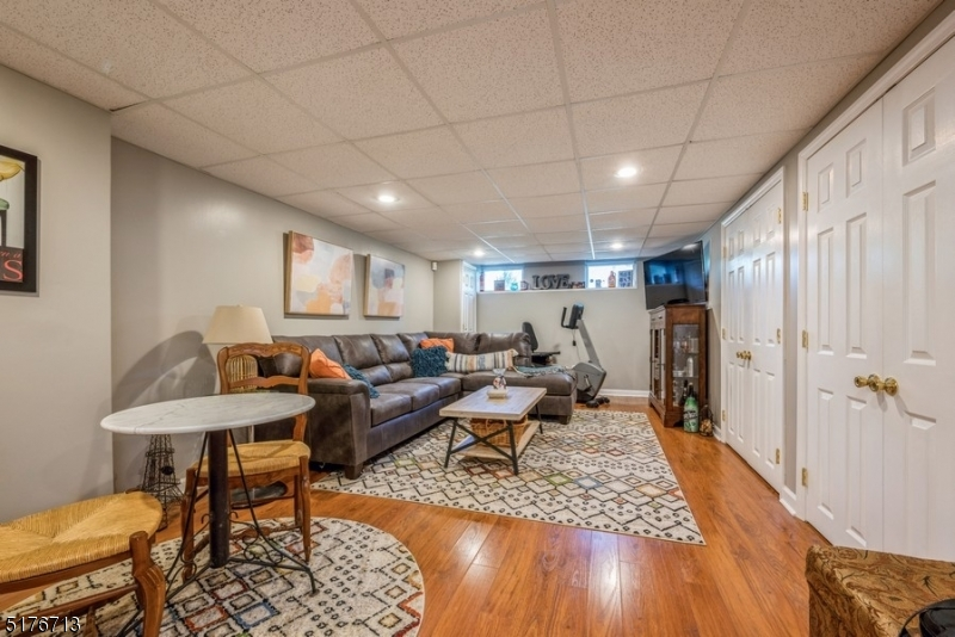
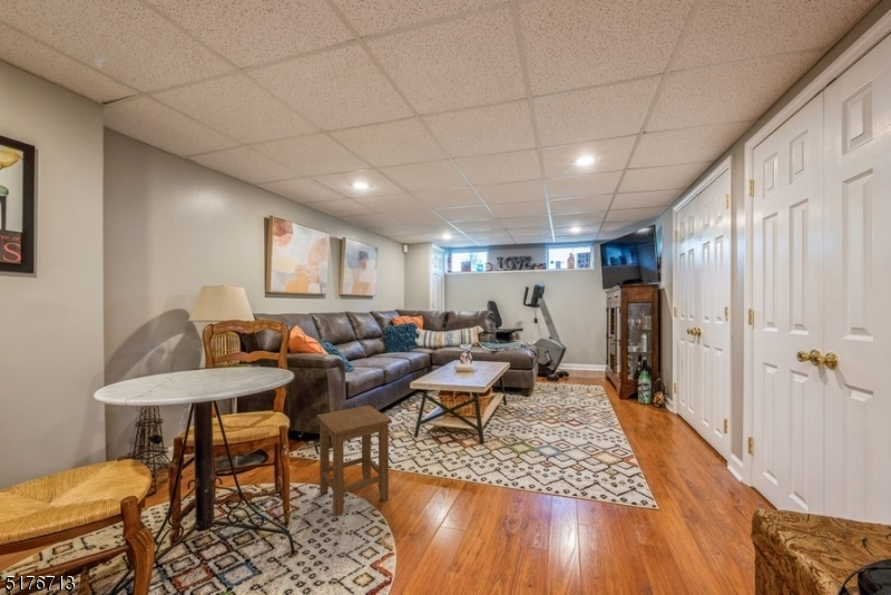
+ stool [315,404,393,518]
